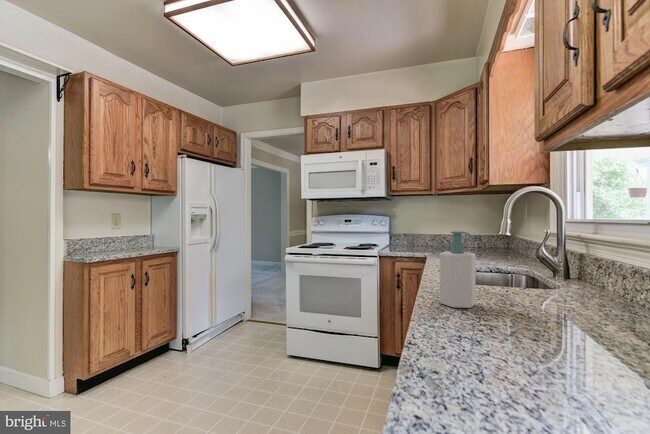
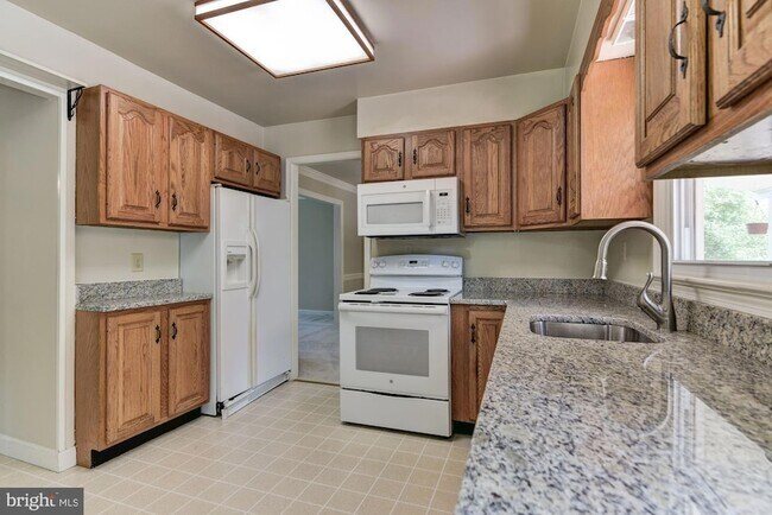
- soap bottle [439,230,477,309]
